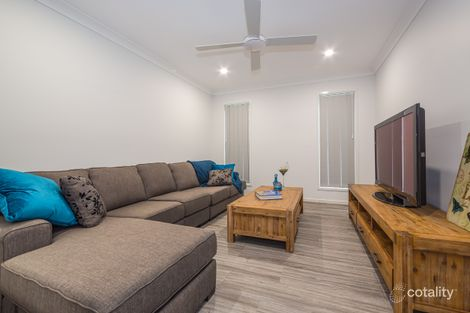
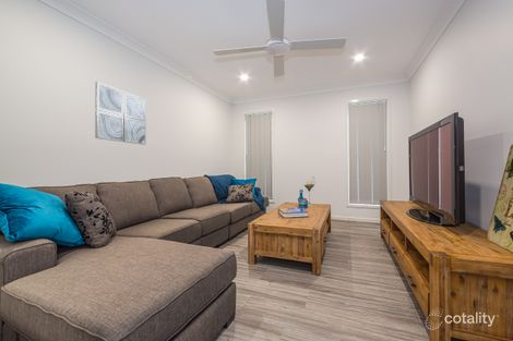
+ wall art [94,81,147,146]
